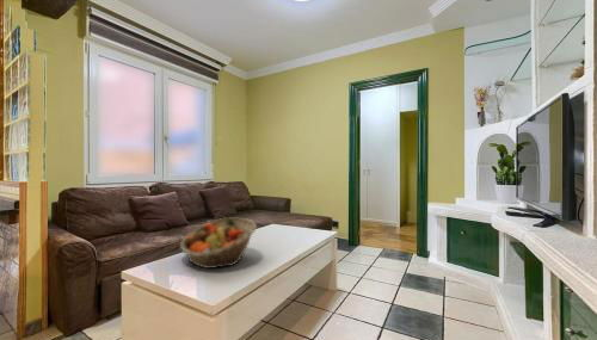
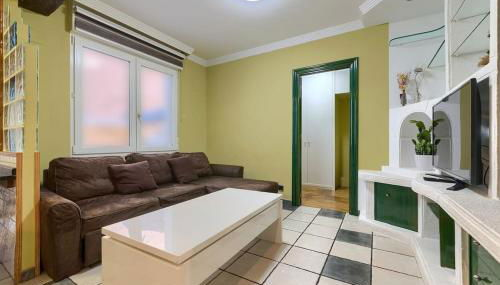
- fruit basket [179,216,258,270]
